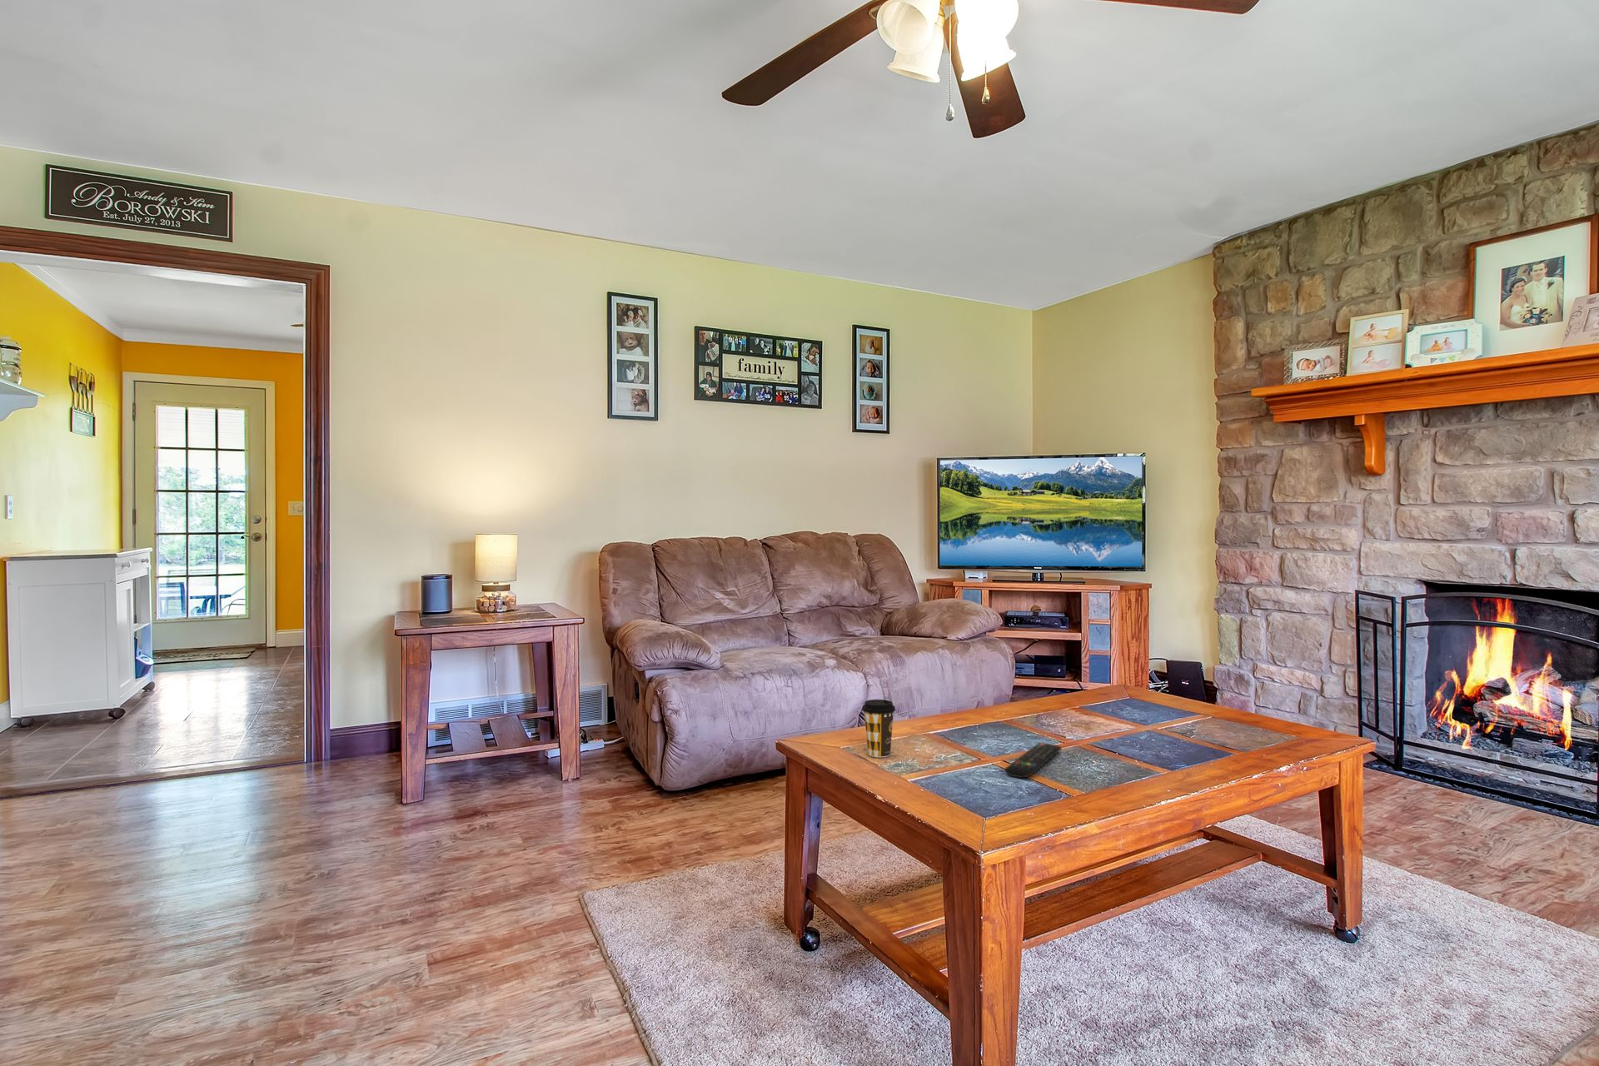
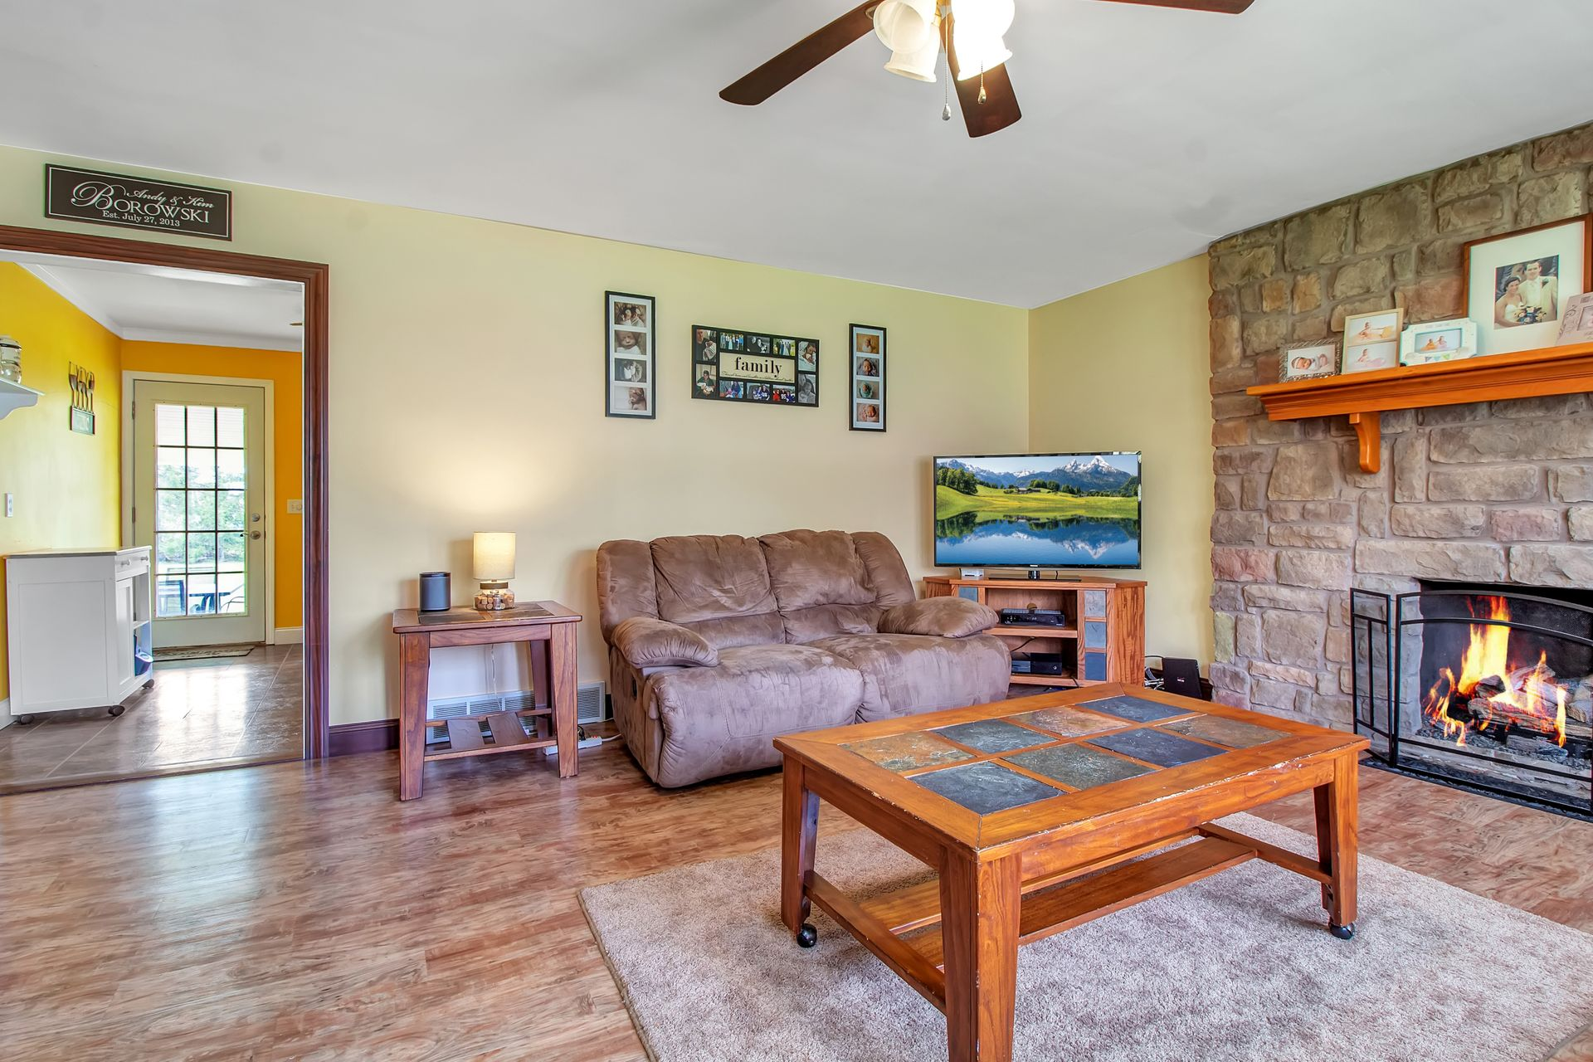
- remote control [1004,742,1062,778]
- coffee cup [861,698,896,758]
